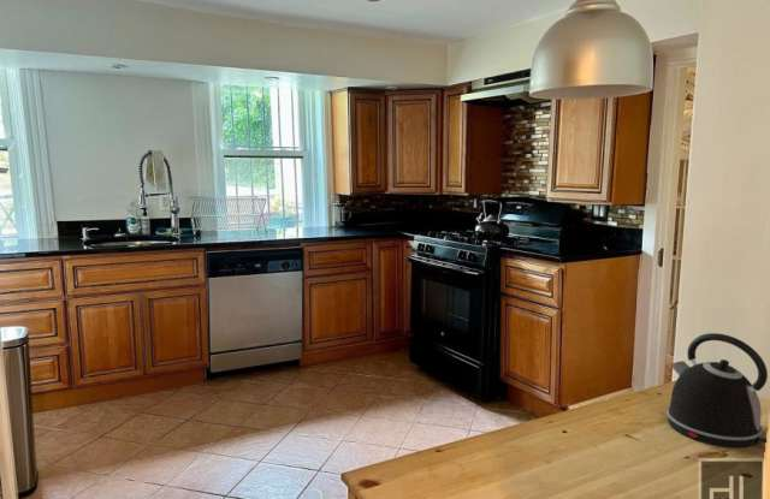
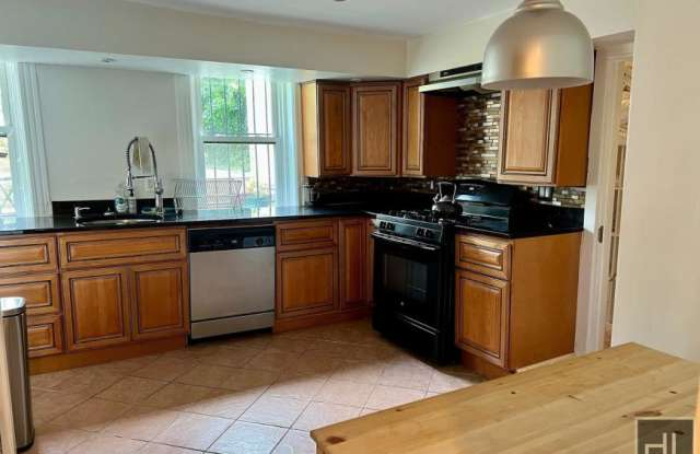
- kettle [665,332,769,448]
